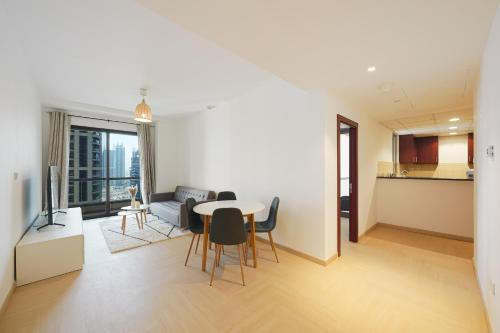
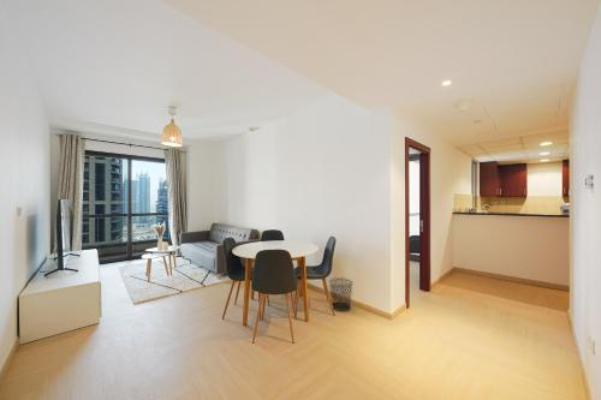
+ waste bin [327,276,355,312]
